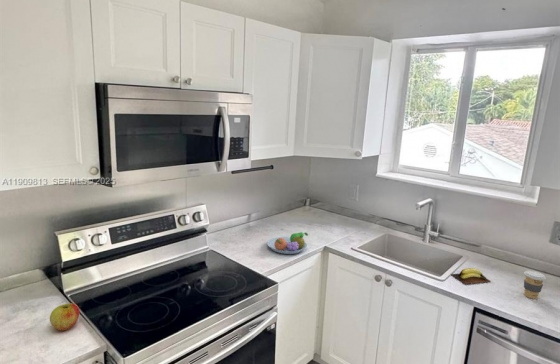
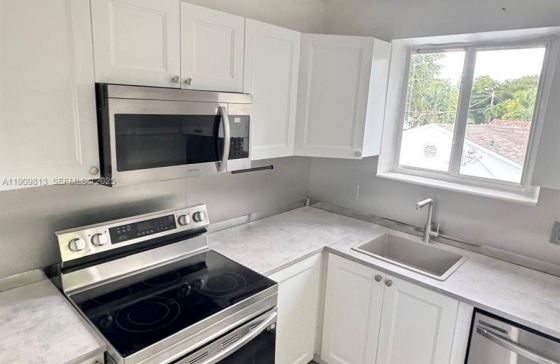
- fruit bowl [266,231,309,255]
- apple [49,302,80,332]
- banana [450,267,491,285]
- coffee cup [523,270,547,300]
